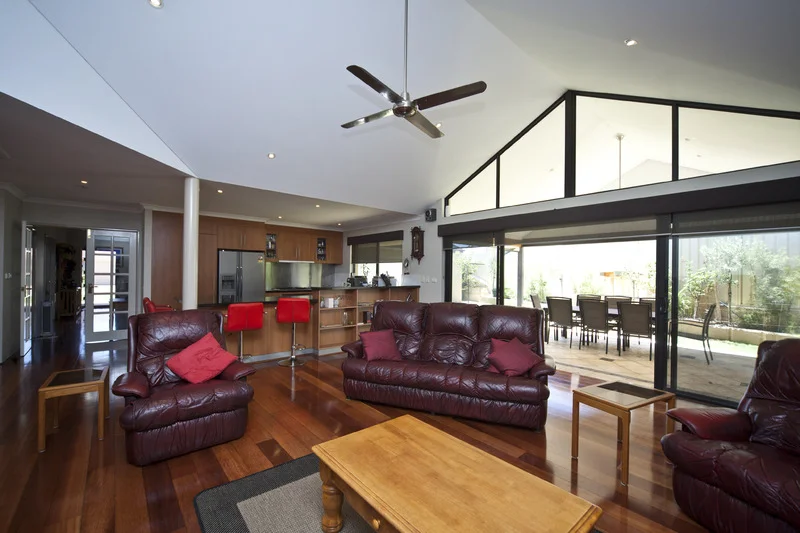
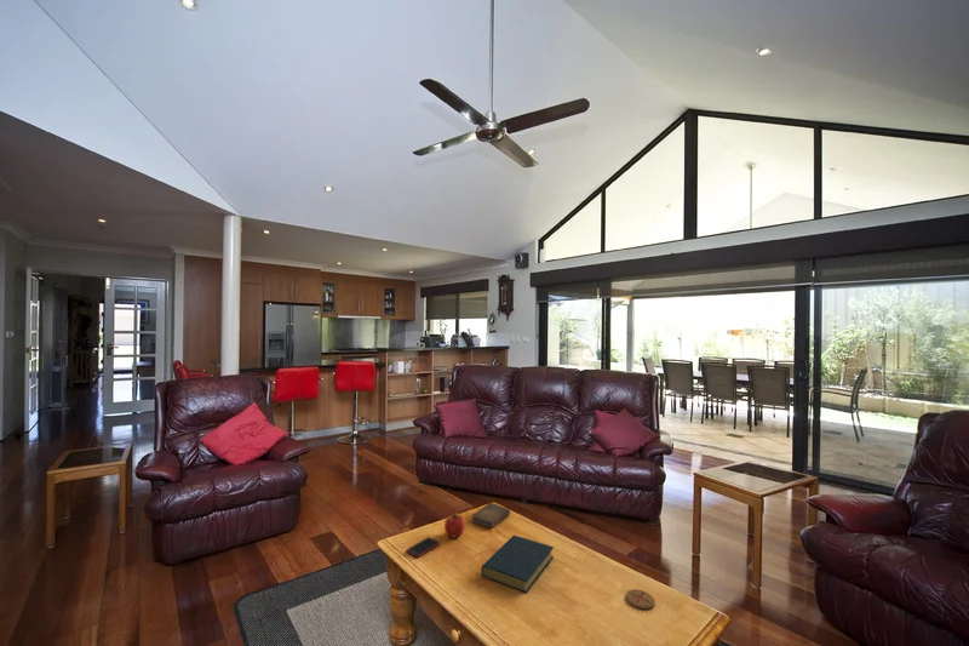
+ book [470,502,511,530]
+ coaster [625,588,656,611]
+ cell phone [405,536,441,559]
+ hardback book [481,534,555,594]
+ apple [443,511,466,538]
